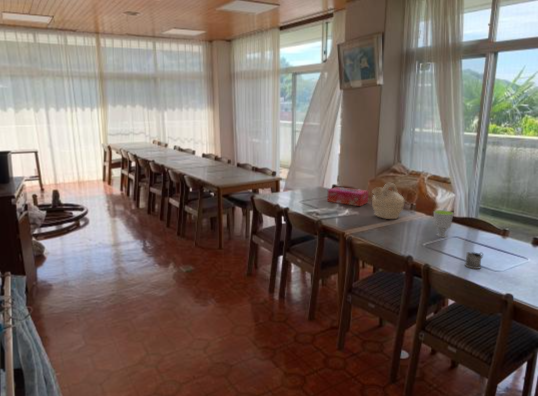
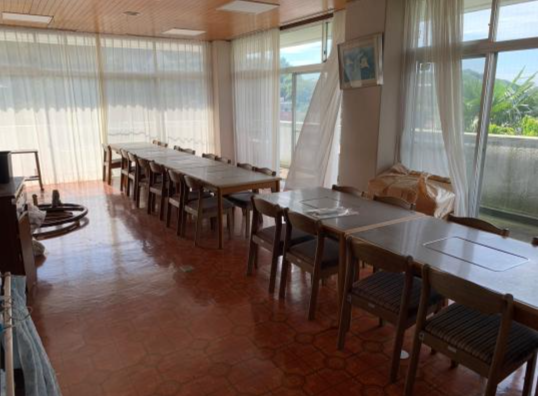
- tea glass holder [464,251,484,270]
- teapot [371,182,405,220]
- tissue box [326,186,369,207]
- cup [433,209,455,238]
